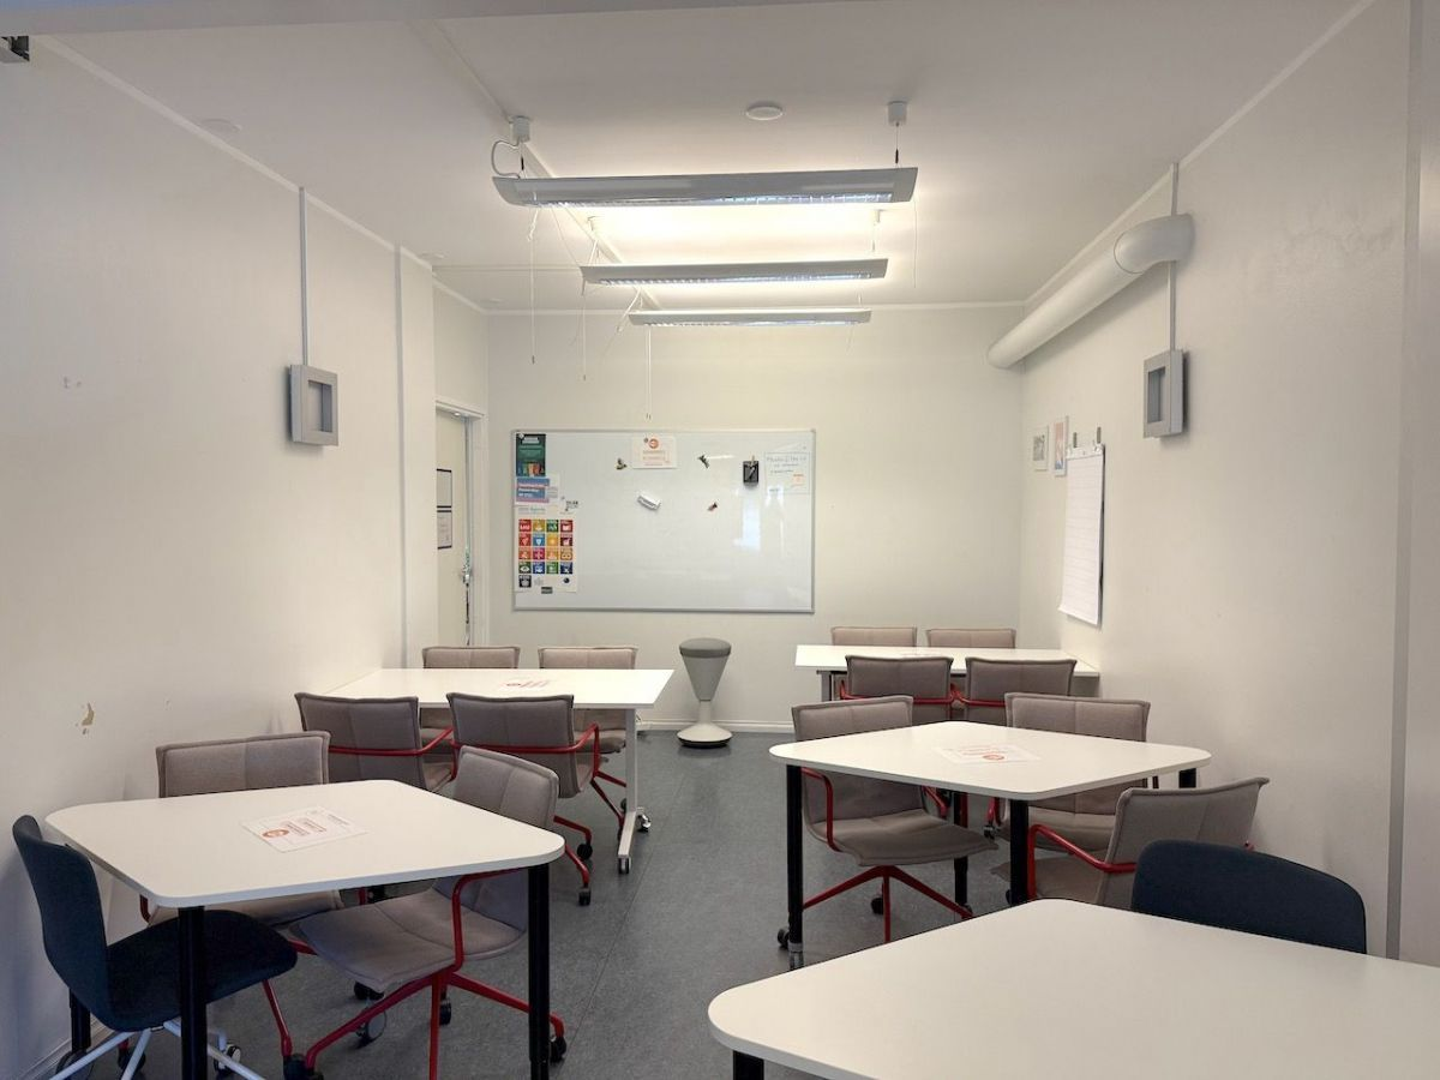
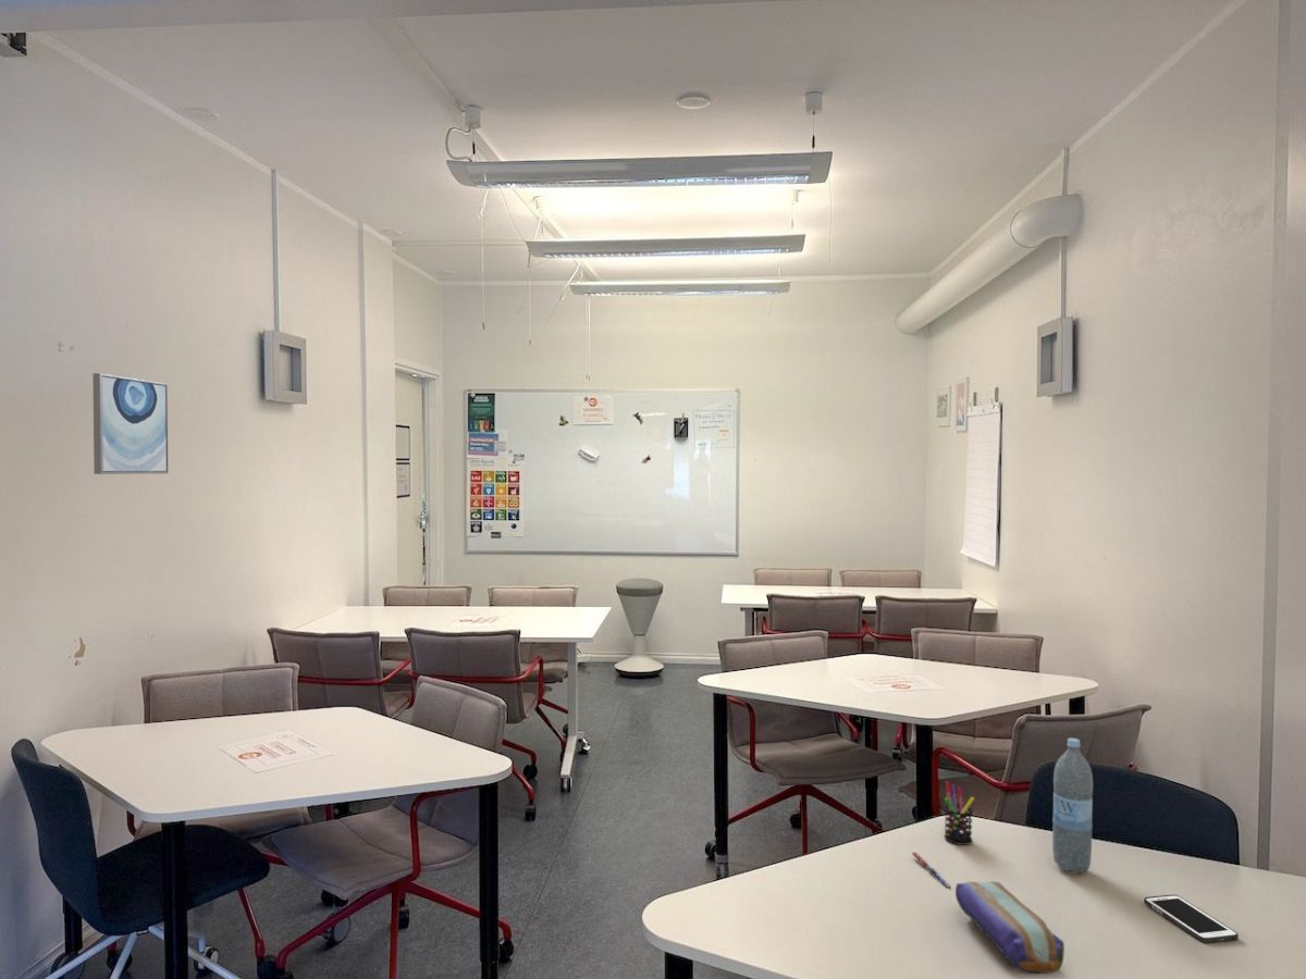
+ water bottle [1051,736,1094,875]
+ wall art [91,372,169,475]
+ pencil case [954,880,1065,975]
+ pen holder [944,780,975,846]
+ cell phone [1143,893,1240,944]
+ pen [911,851,950,889]
